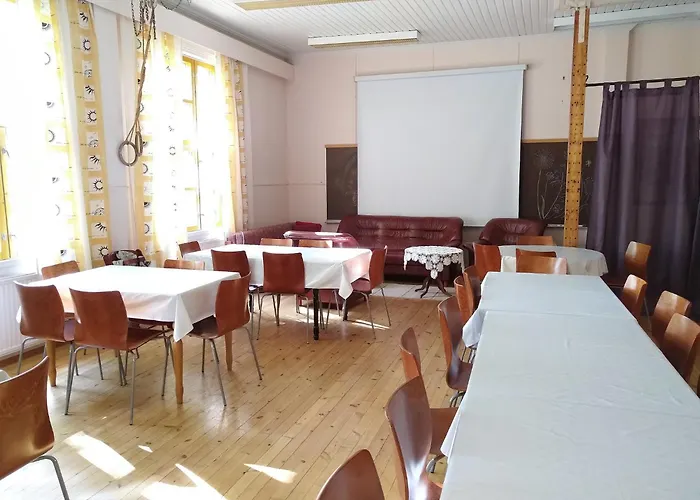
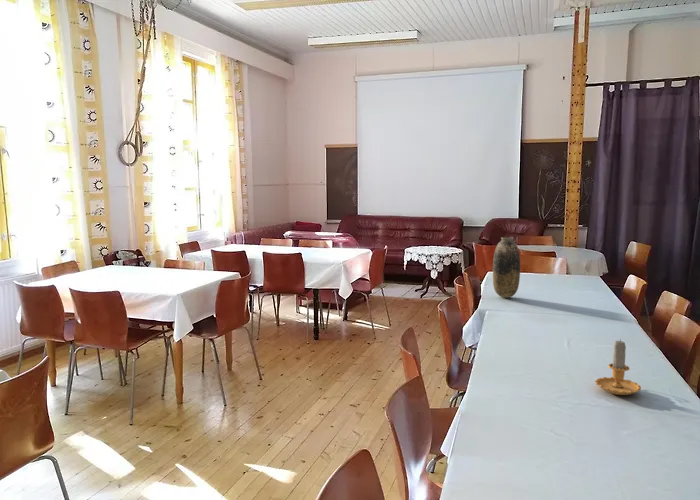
+ candle [594,338,642,396]
+ vase [492,236,521,299]
